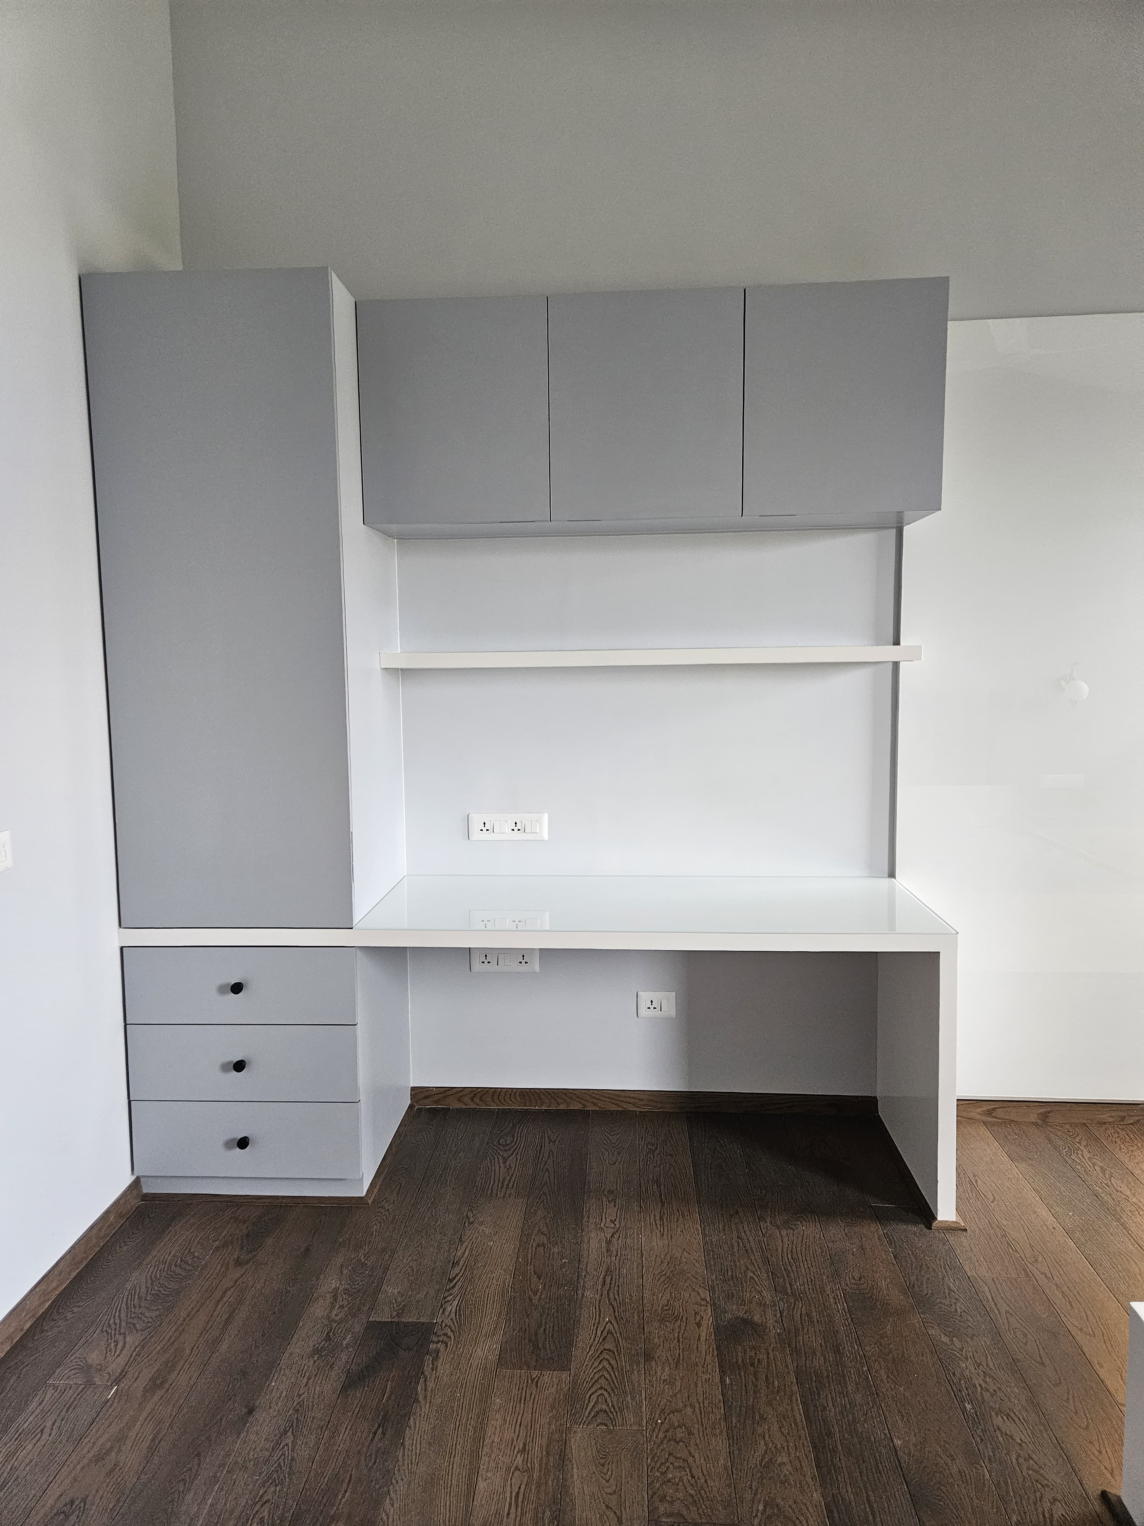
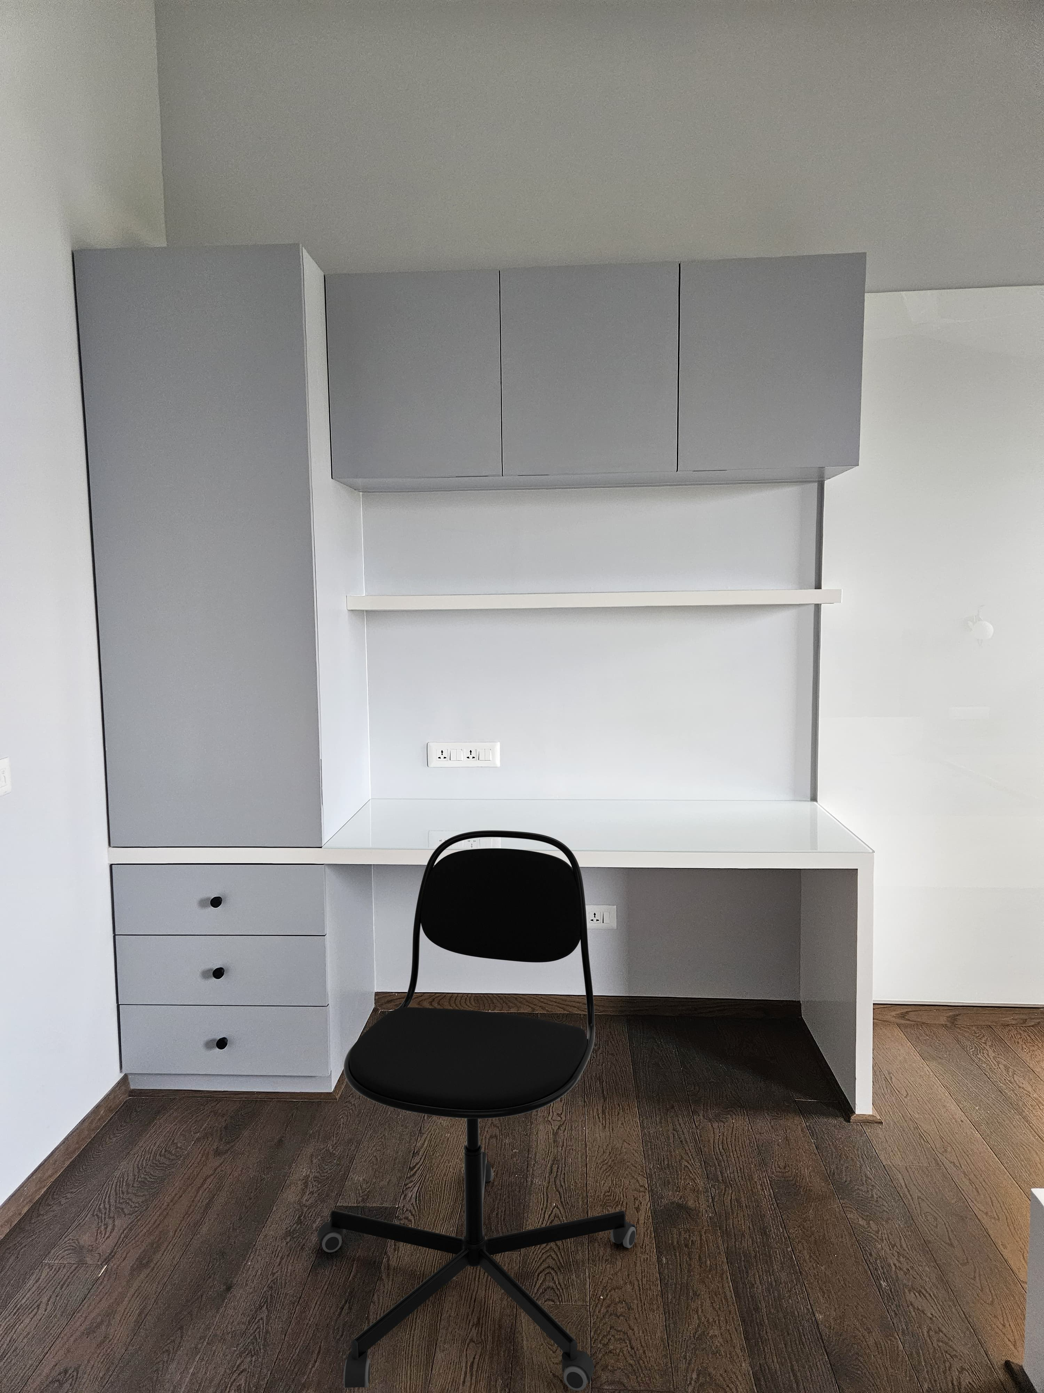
+ office chair [317,830,636,1391]
